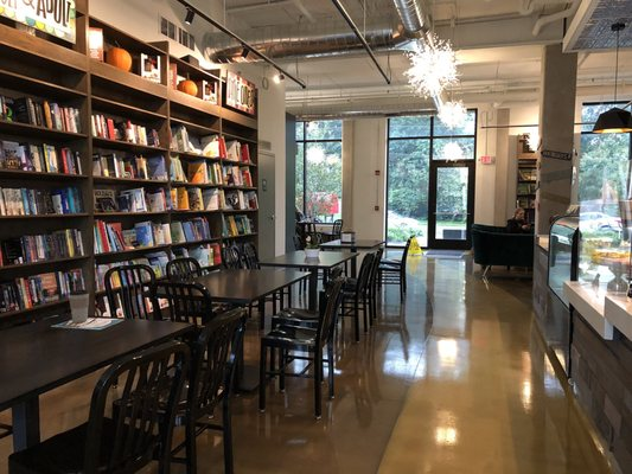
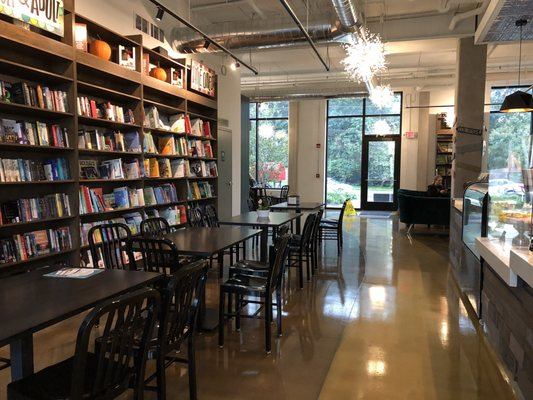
- coffee cup [68,288,90,324]
